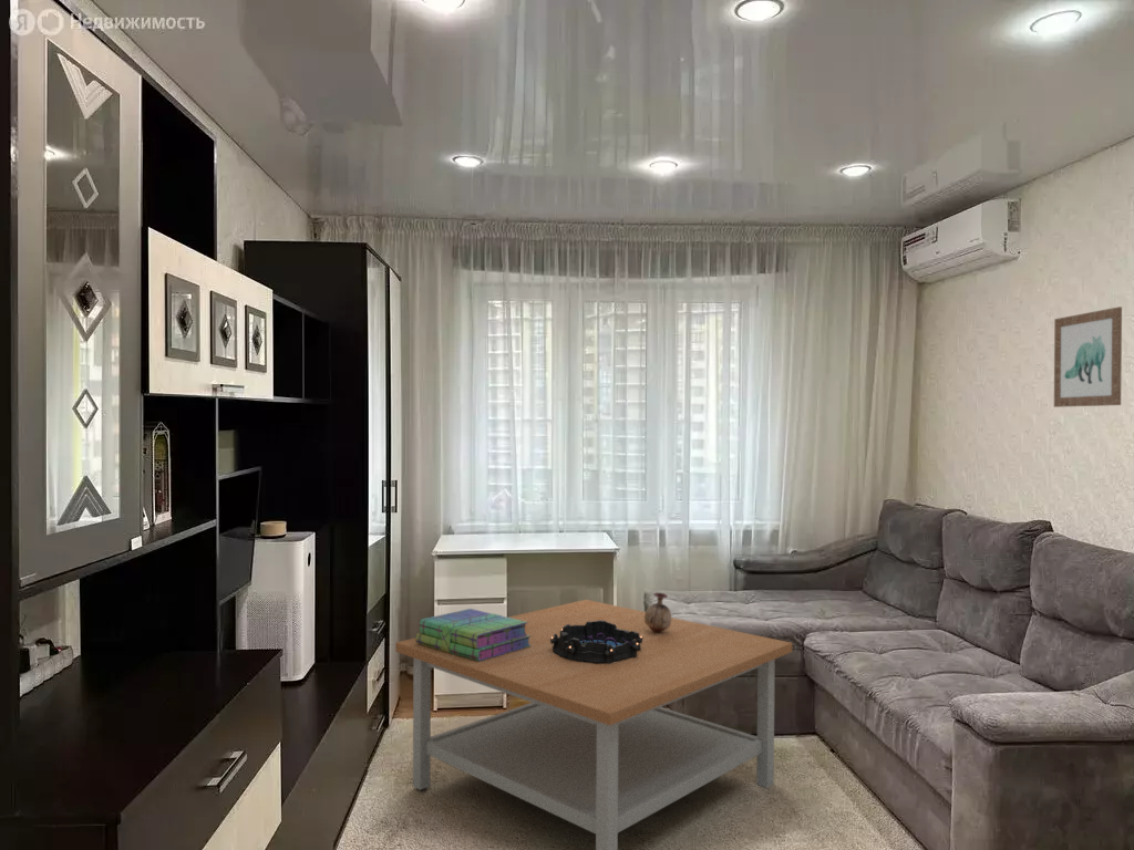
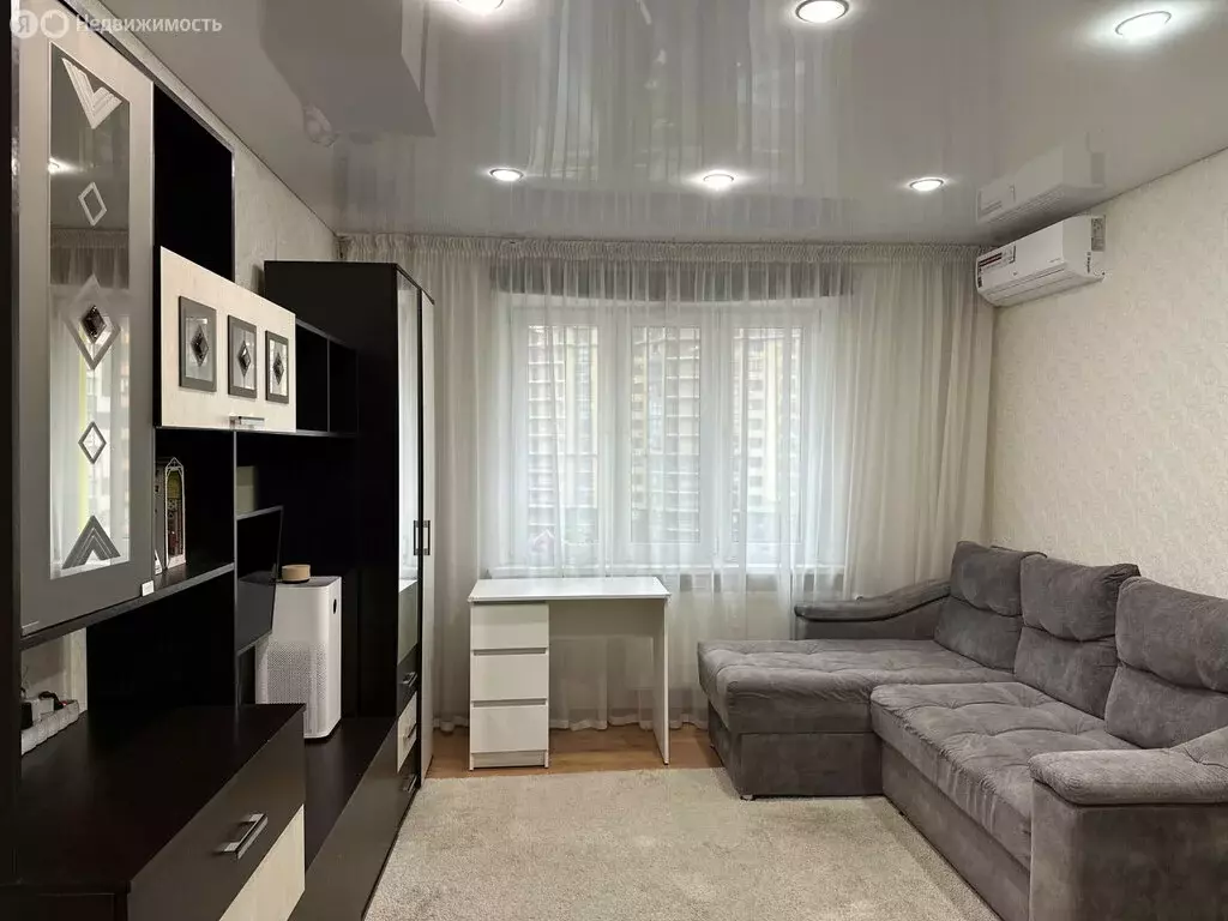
- decorative bowl [550,620,643,664]
- wall art [1053,305,1123,408]
- stack of books [414,608,532,661]
- coffee table [394,599,794,850]
- vase [645,592,672,633]
